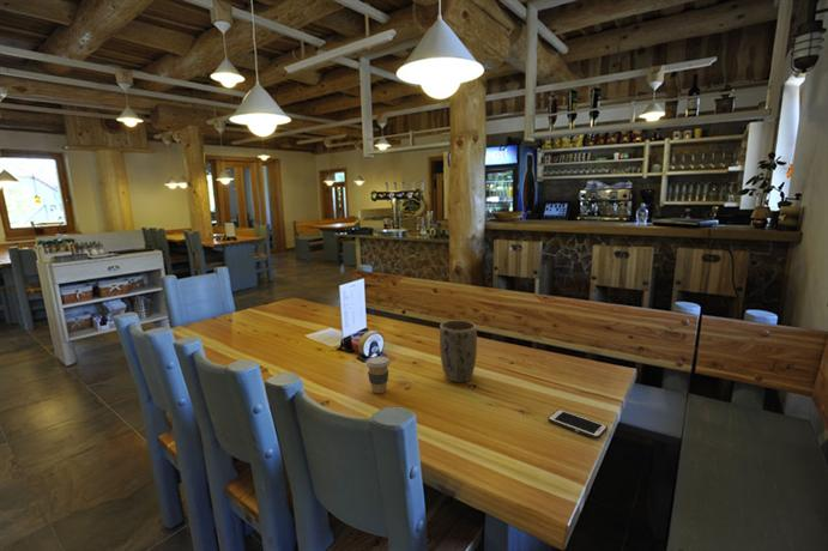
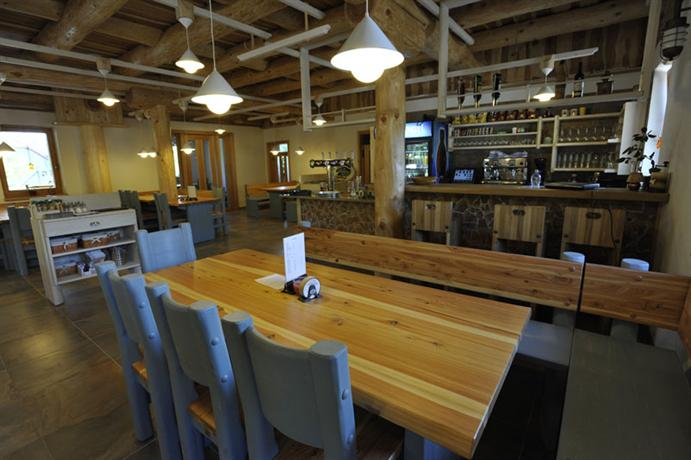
- cell phone [546,408,609,440]
- plant pot [439,319,478,383]
- coffee cup [365,356,391,394]
